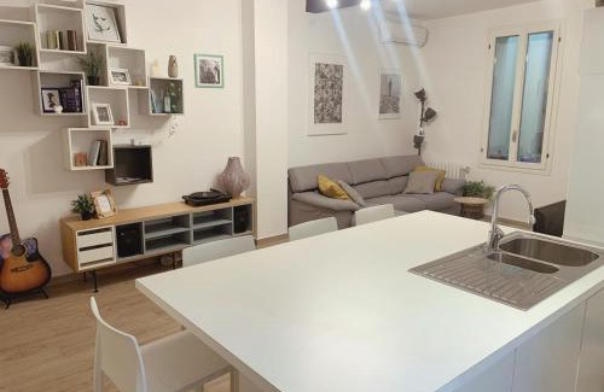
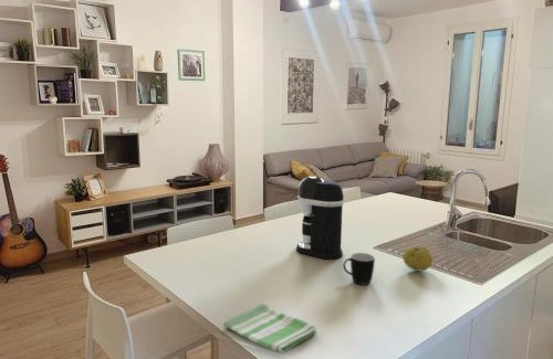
+ coffee maker [295,175,345,261]
+ dish towel [222,303,317,353]
+ fruit [403,245,434,272]
+ mug [342,252,376,286]
